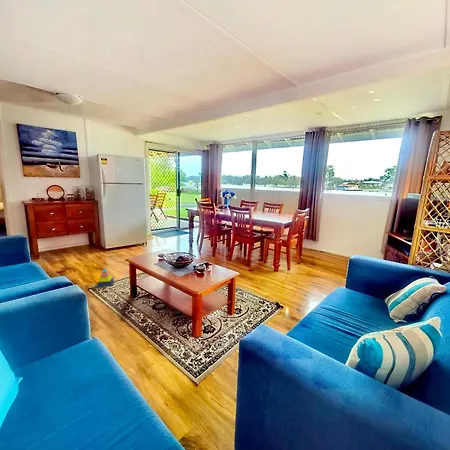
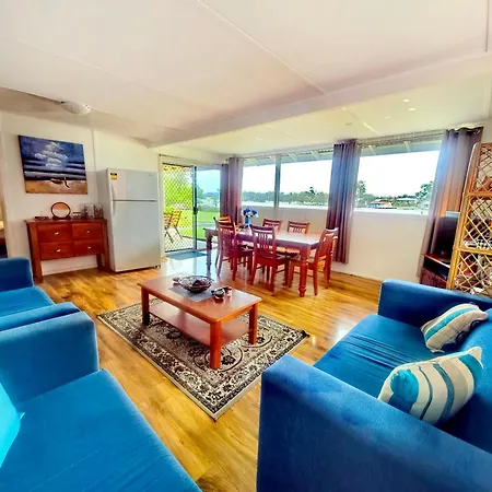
- stacking toy [96,267,115,288]
